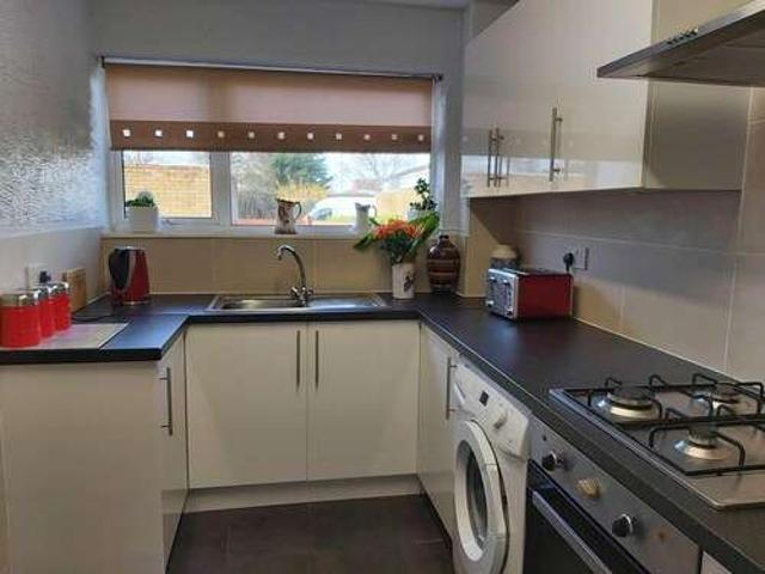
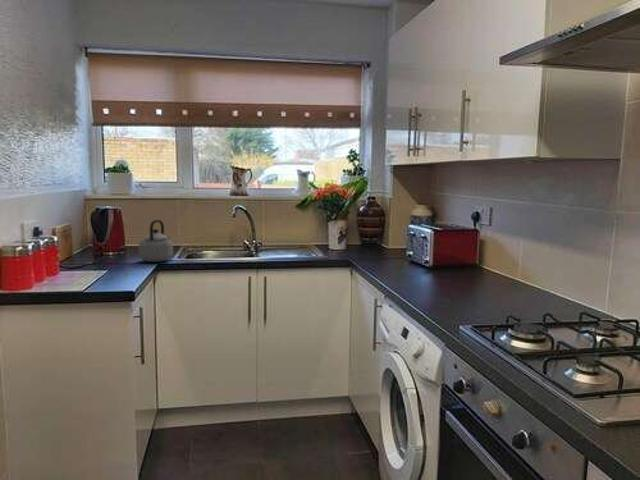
+ teapot [137,219,174,263]
